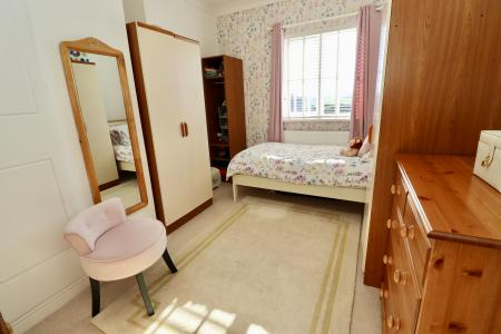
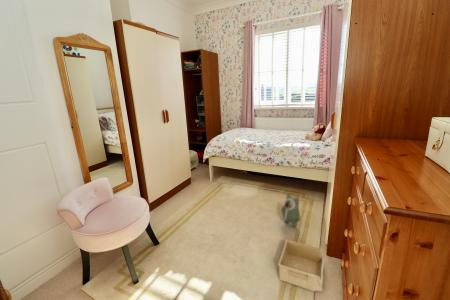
+ plush toy [280,193,302,228]
+ storage bin [277,239,325,293]
